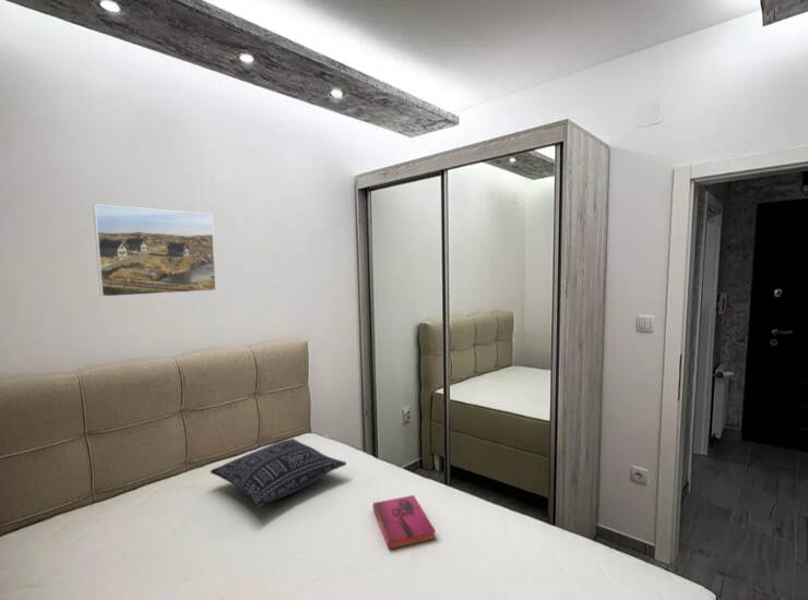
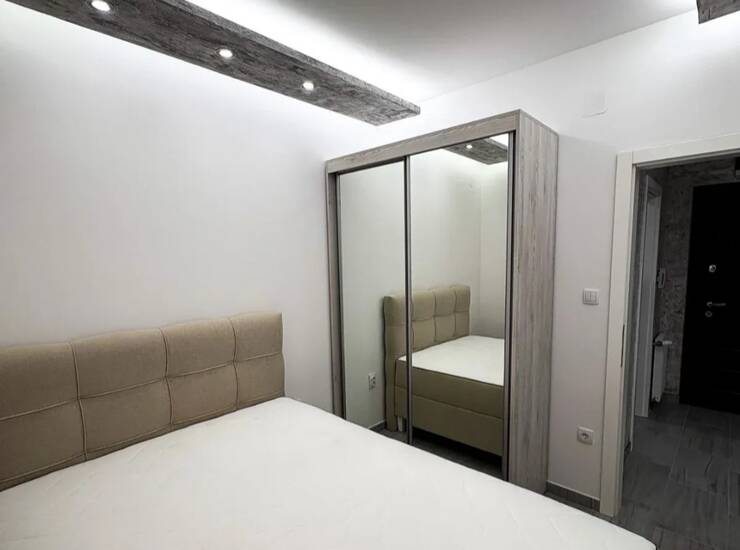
- pillow [210,437,347,508]
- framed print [92,203,217,298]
- hardback book [371,494,437,551]
